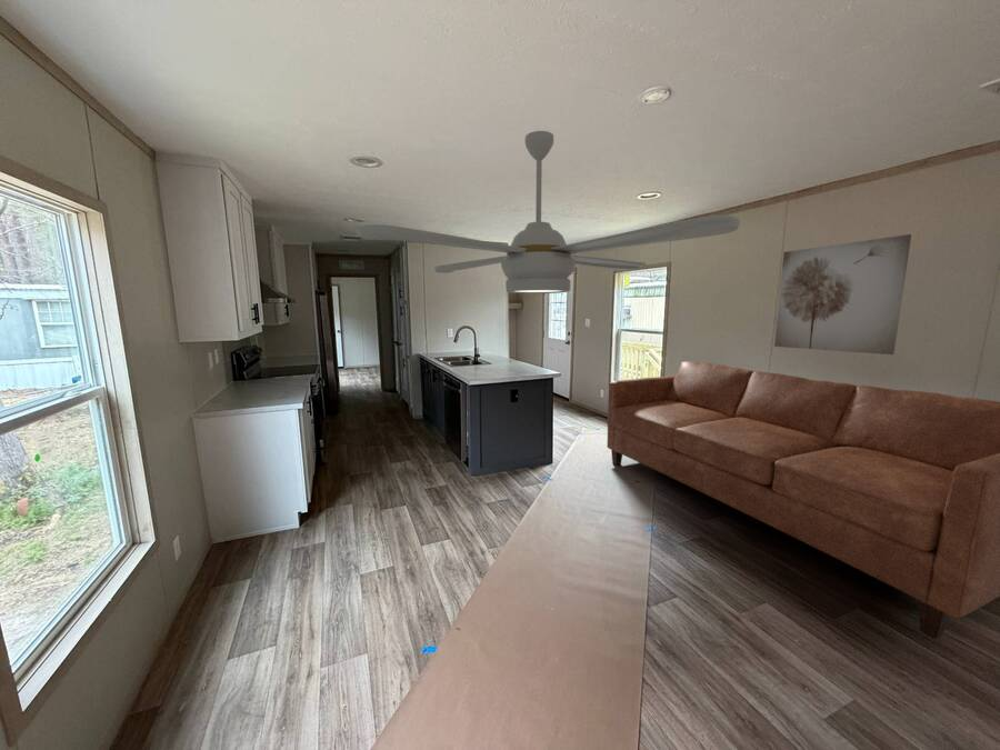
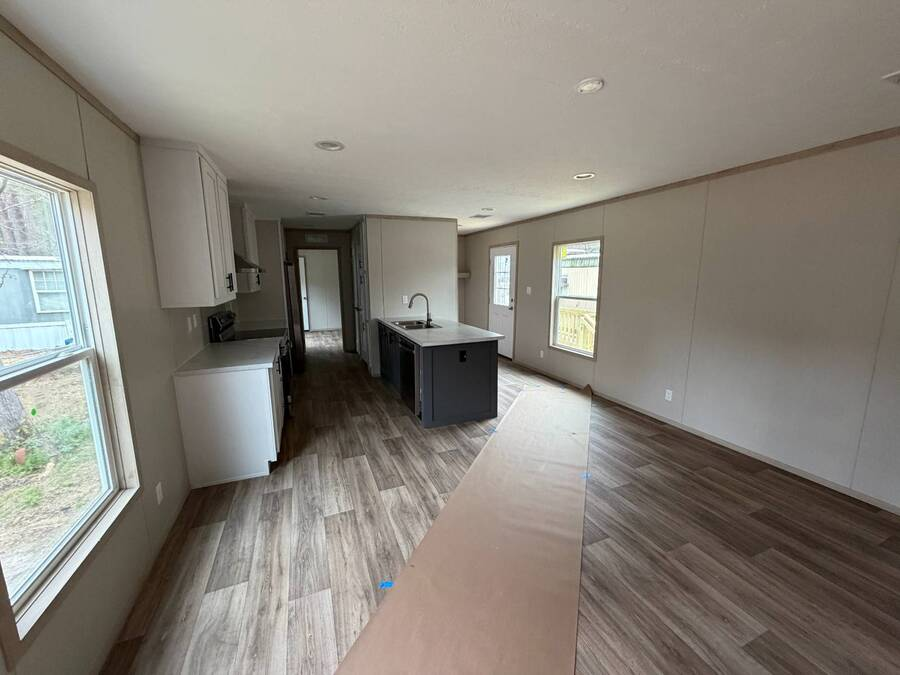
- sofa [606,360,1000,640]
- ceiling fan [354,130,741,294]
- wall art [773,233,912,356]
